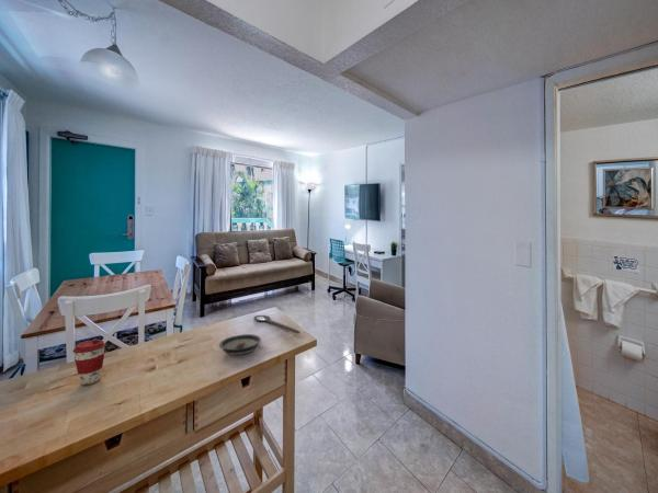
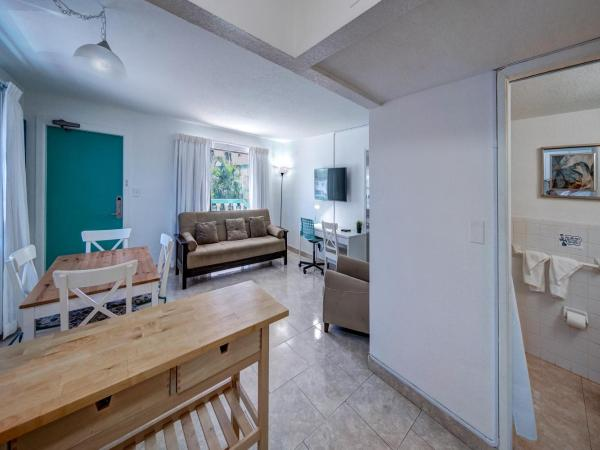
- coffee cup [71,339,106,386]
- saucer [218,333,262,356]
- wooden spoon [252,314,300,335]
